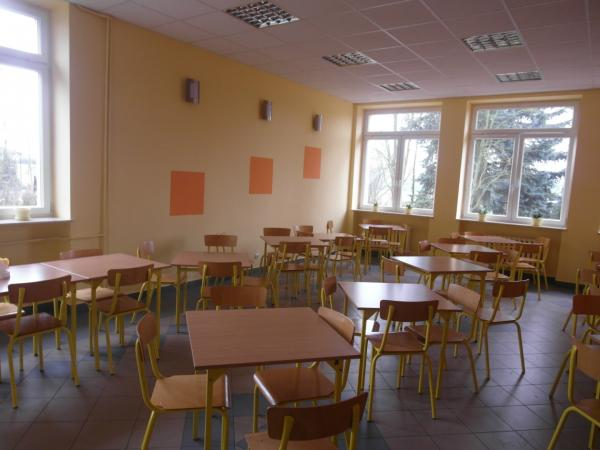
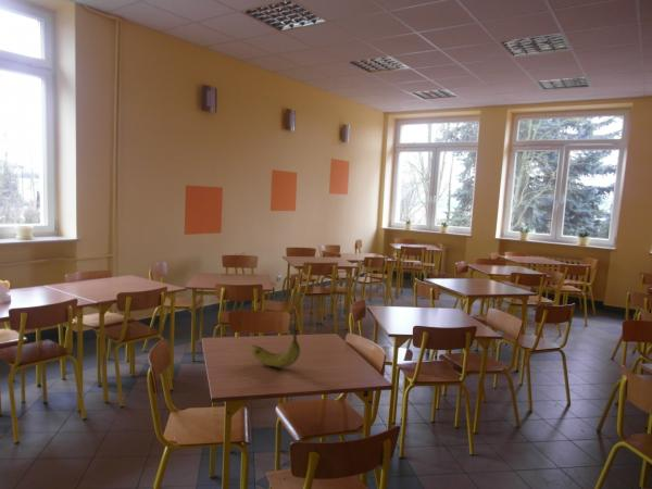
+ banana [250,327,301,369]
